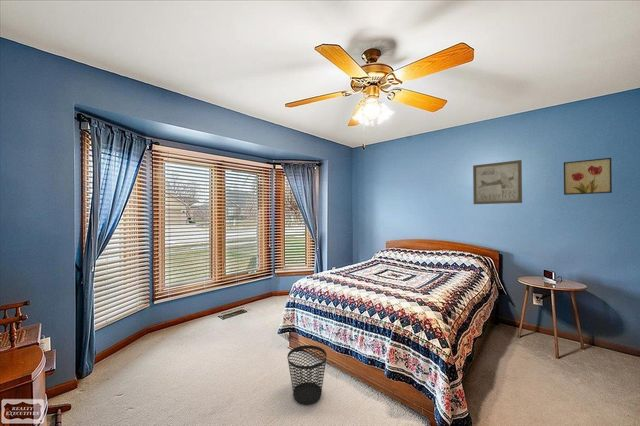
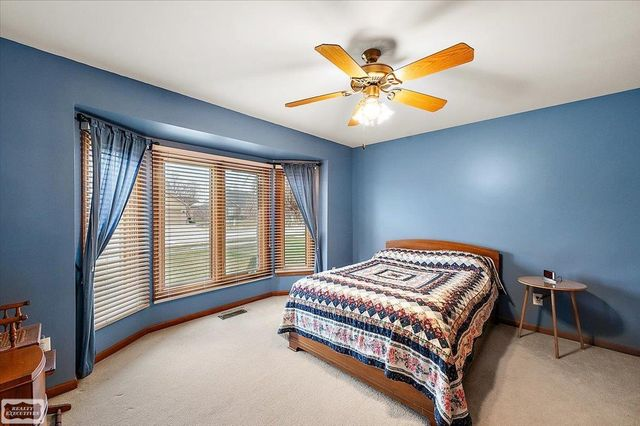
- wall art [472,159,523,205]
- wastebasket [286,344,328,405]
- wall art [563,157,613,196]
